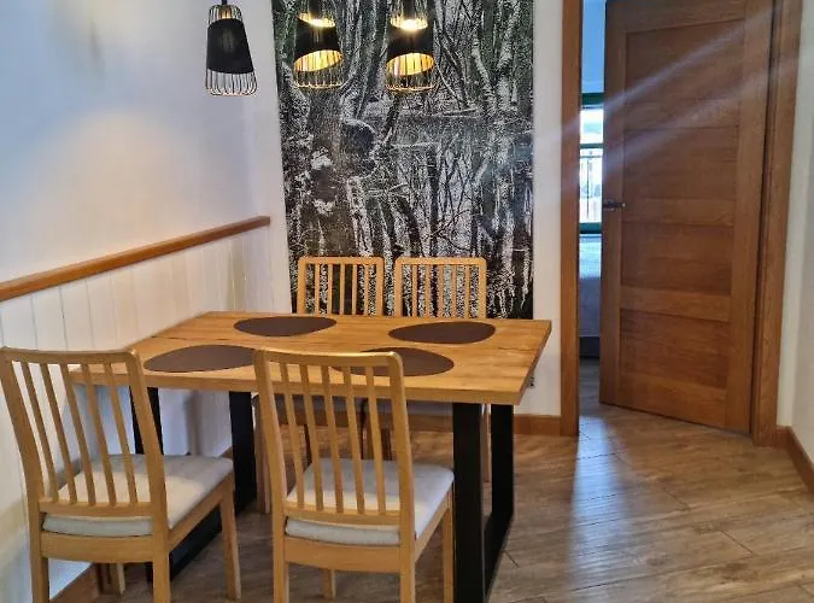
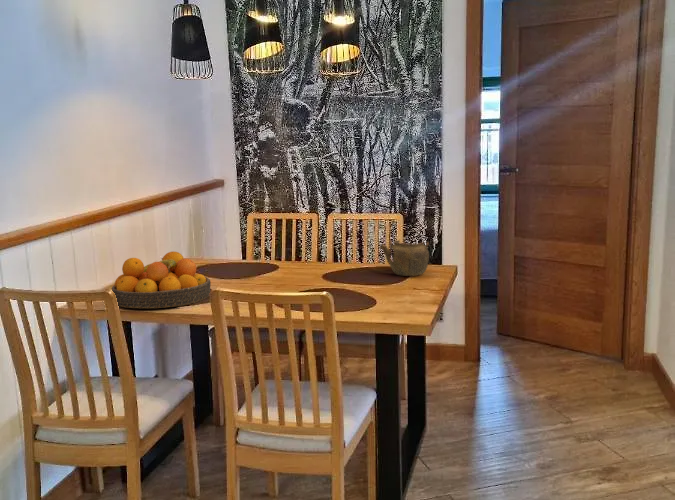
+ teapot [378,239,430,277]
+ fruit bowl [111,251,212,309]
